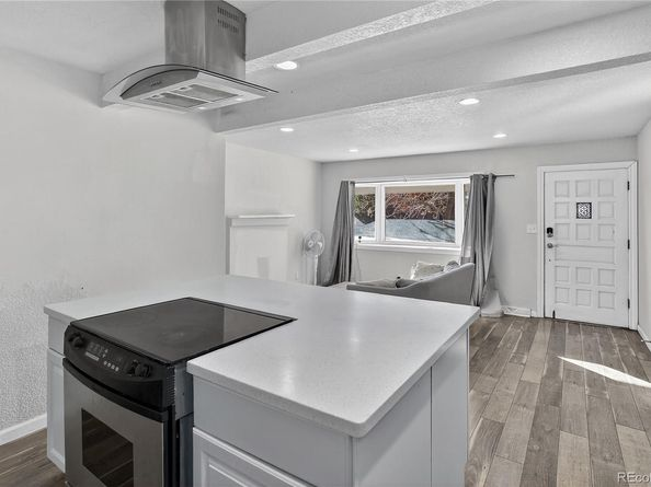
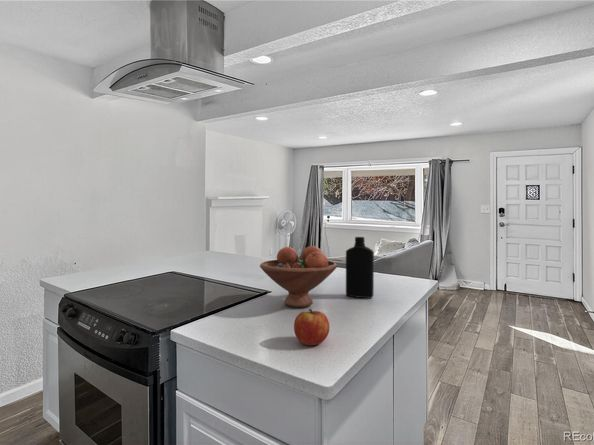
+ fruit bowl [259,245,338,308]
+ apple [293,308,331,346]
+ bottle [345,236,375,299]
